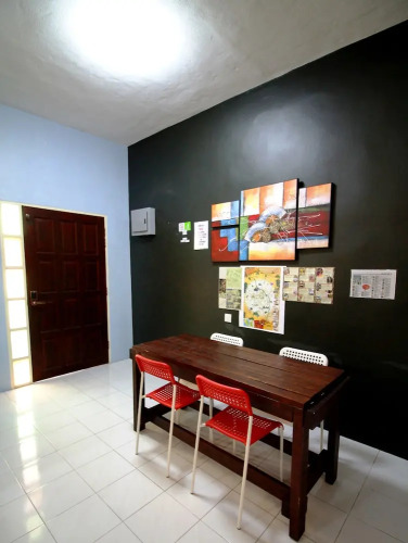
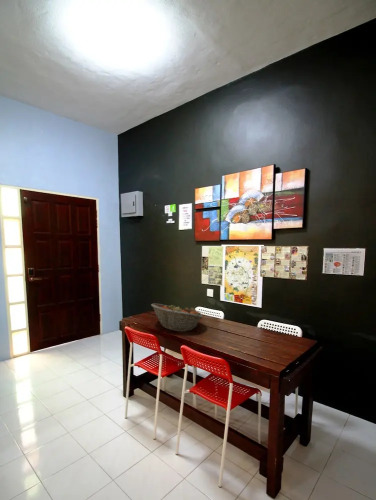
+ fruit basket [150,302,204,332]
